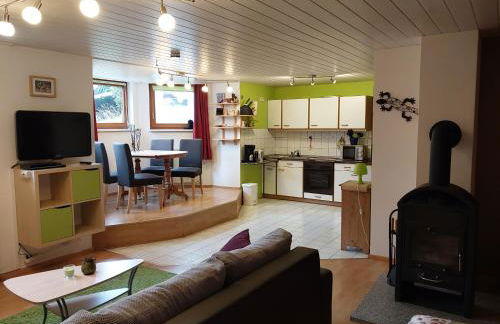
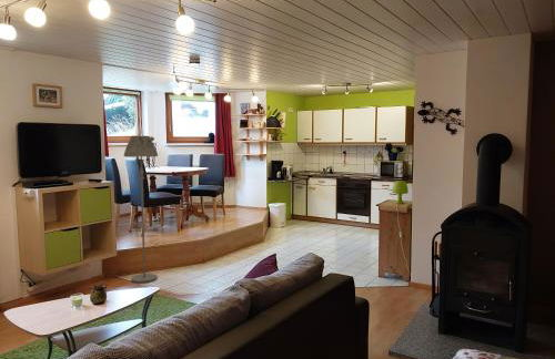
+ floor lamp [123,134,159,284]
